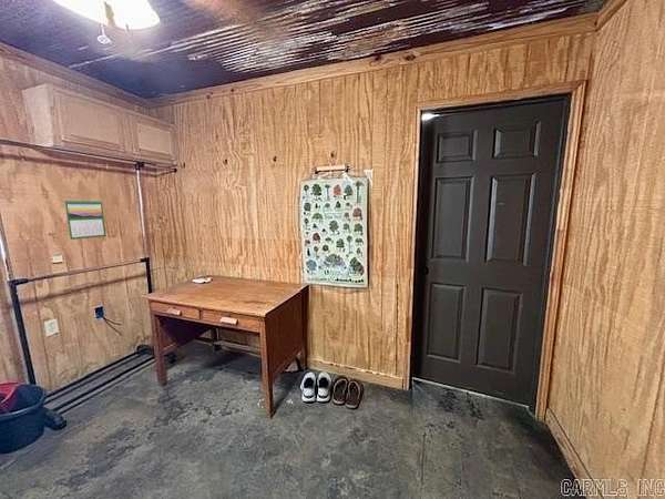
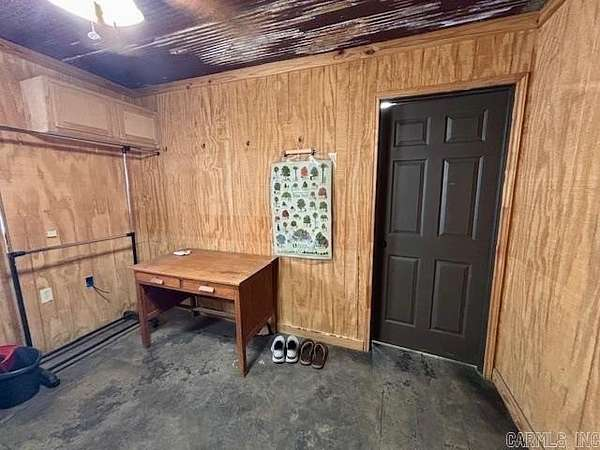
- calendar [63,198,108,241]
